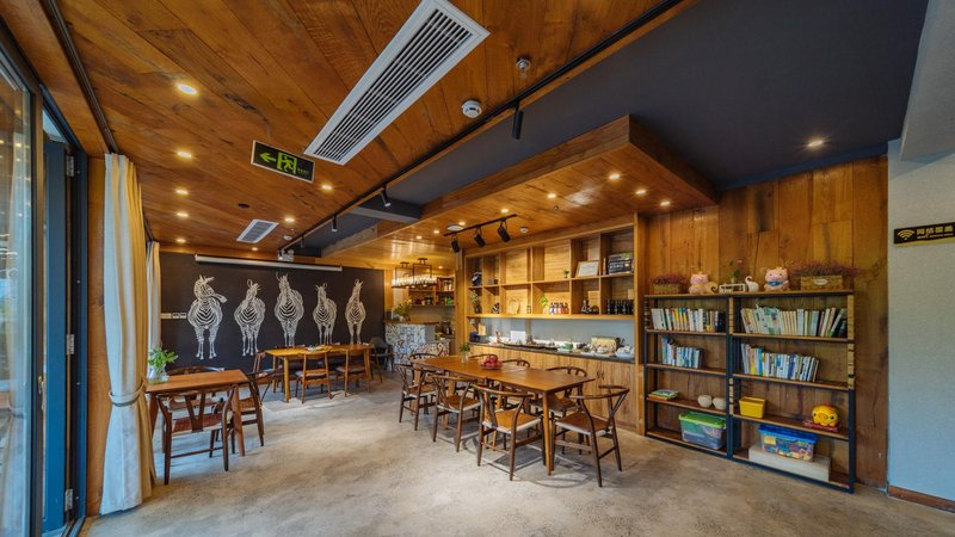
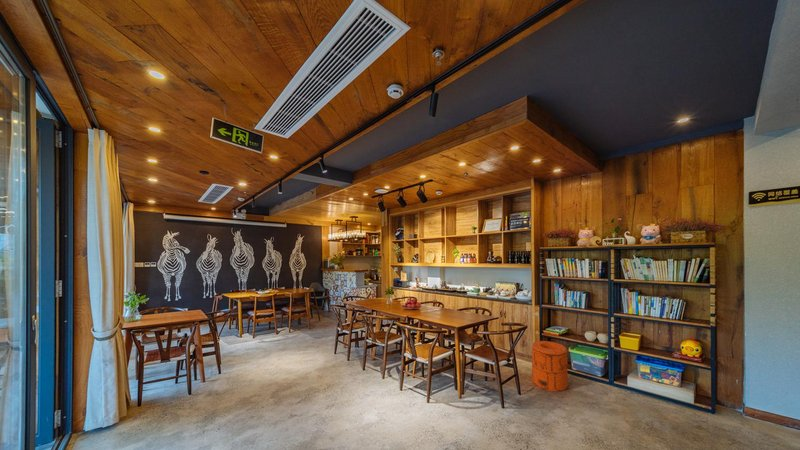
+ trash can [531,340,569,392]
